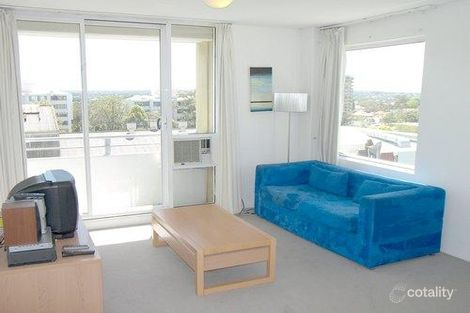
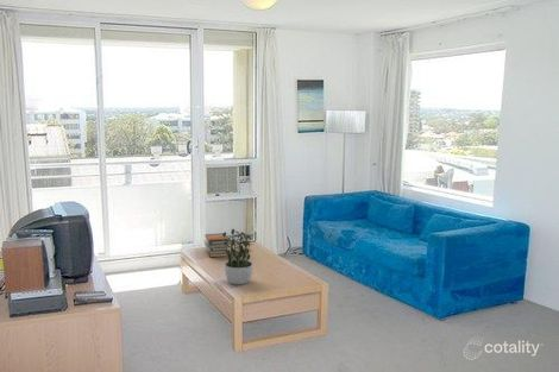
+ book stack [203,232,231,258]
+ potted plant [219,228,257,285]
